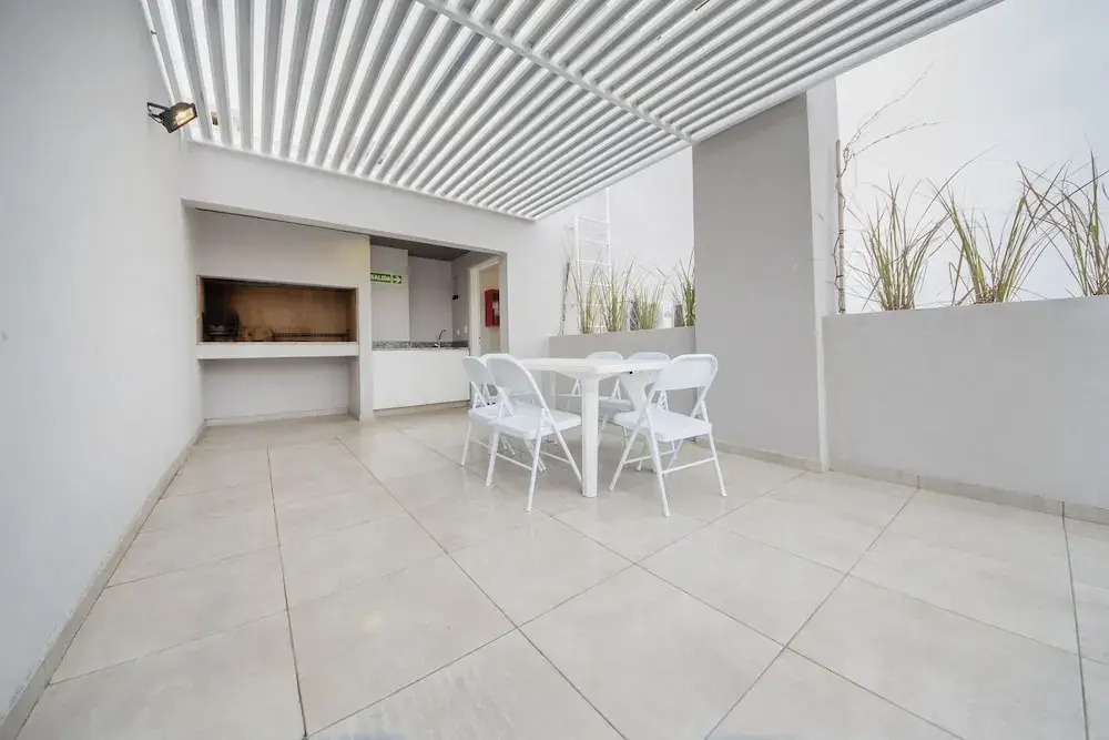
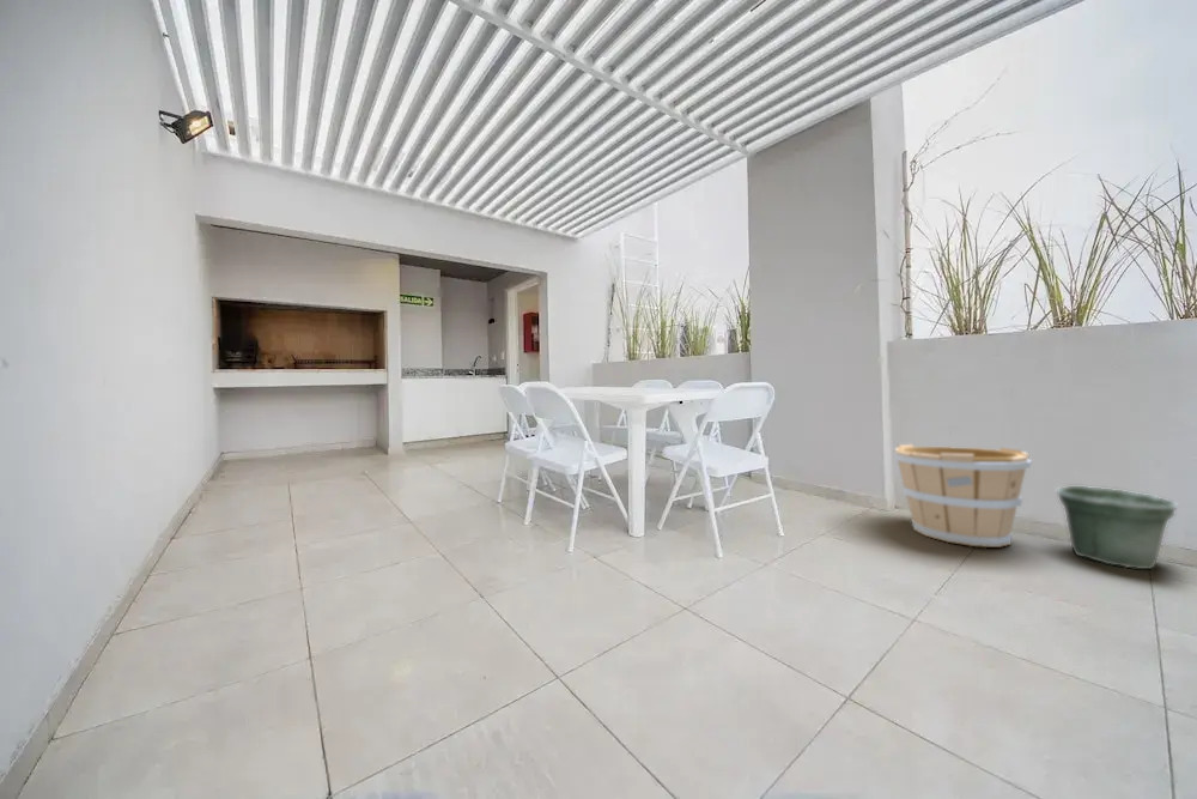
+ flower pot [1056,485,1179,570]
+ wooden bucket [893,443,1033,549]
